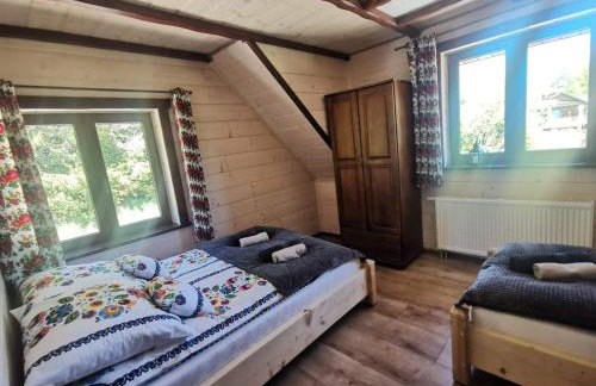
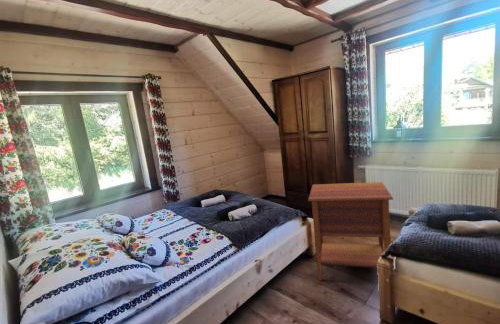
+ nightstand [307,181,394,282]
